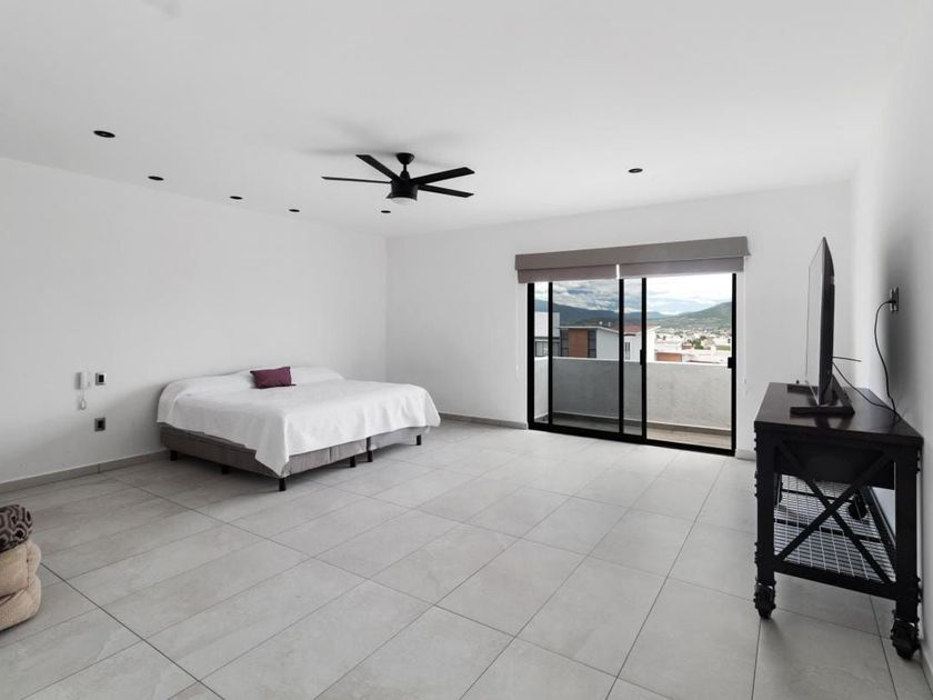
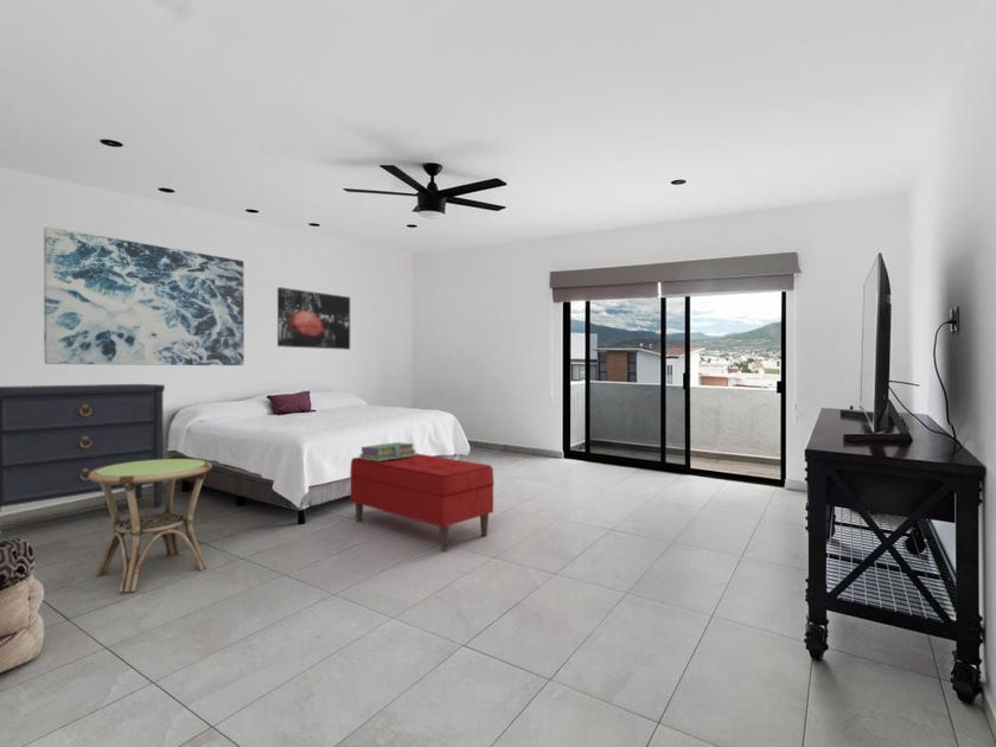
+ dresser [0,383,166,511]
+ wall art [276,286,351,351]
+ bench [350,452,496,551]
+ side table [89,458,213,593]
+ stack of books [359,441,416,461]
+ wall art [43,225,245,366]
